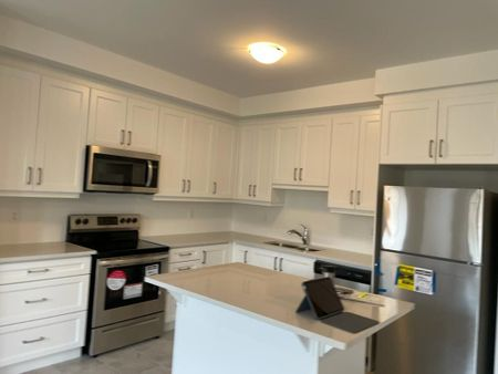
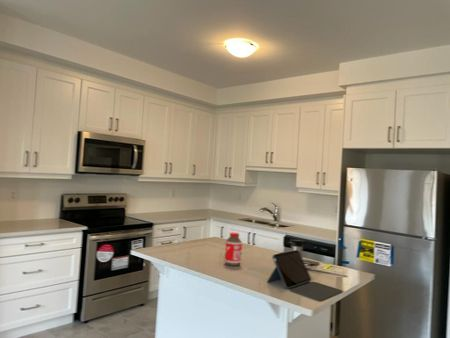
+ bottle [224,232,243,267]
